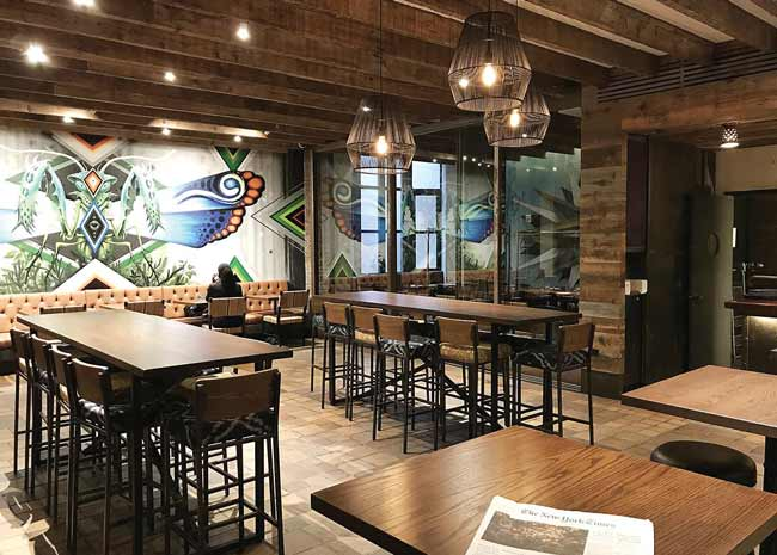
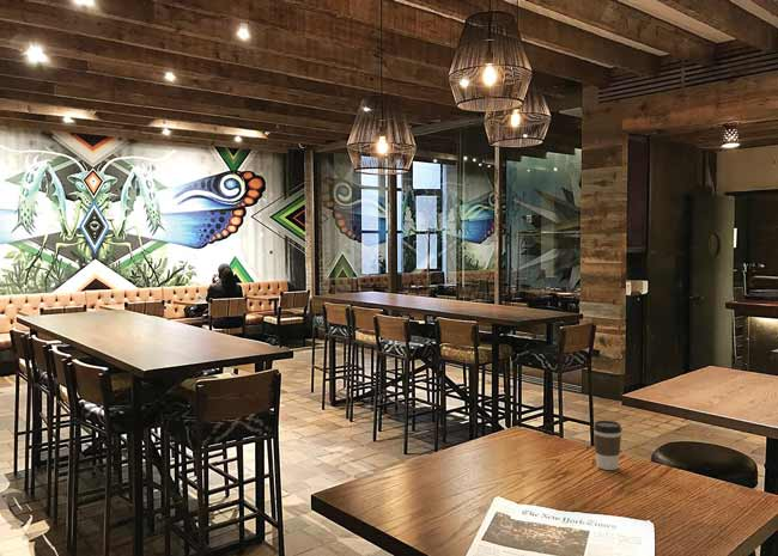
+ coffee cup [591,420,624,471]
